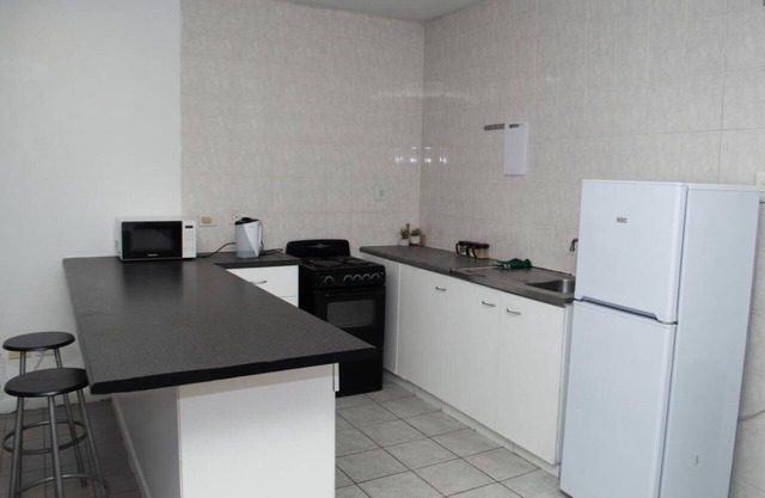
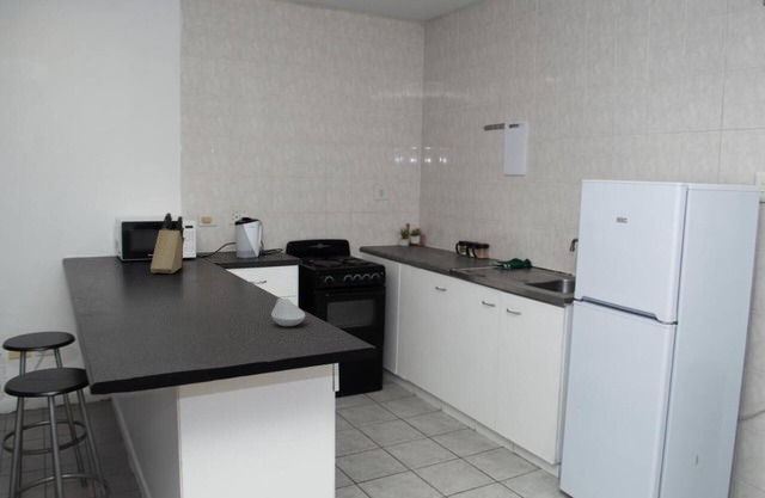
+ knife block [149,211,186,275]
+ spoon rest [270,297,306,327]
